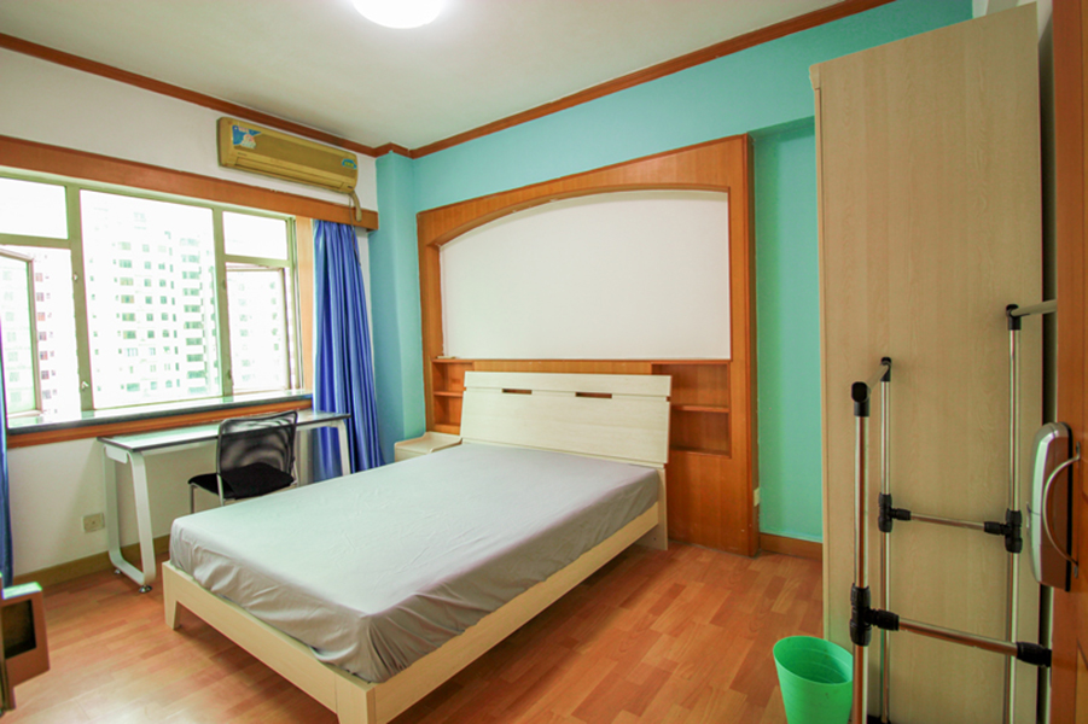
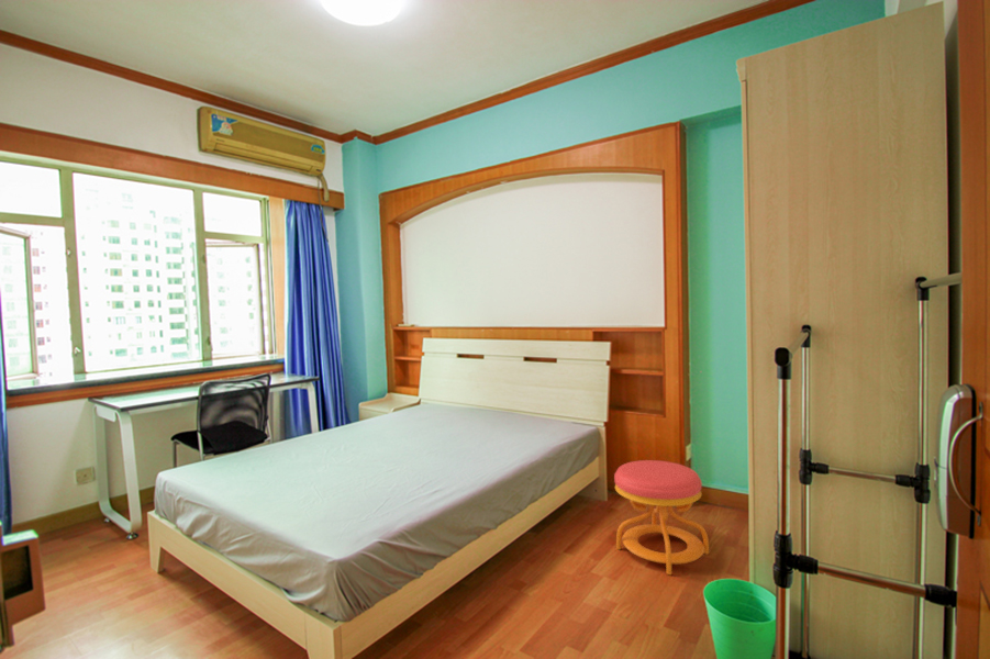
+ stool [613,459,710,576]
